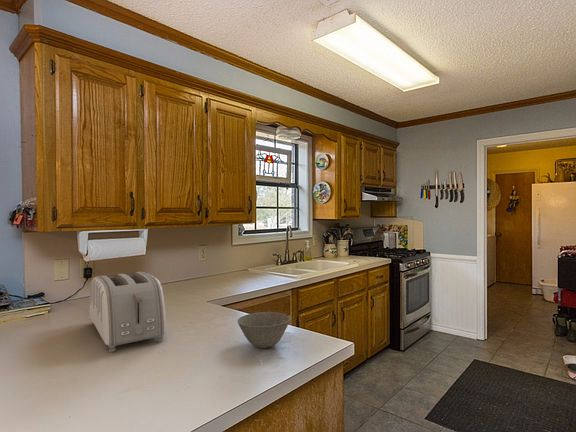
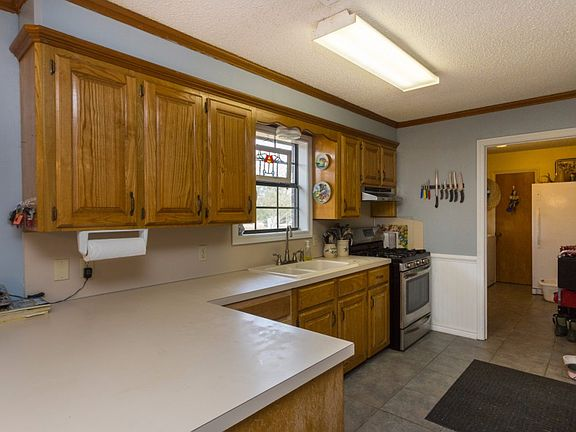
- toaster [89,271,167,353]
- bowl [237,311,292,349]
